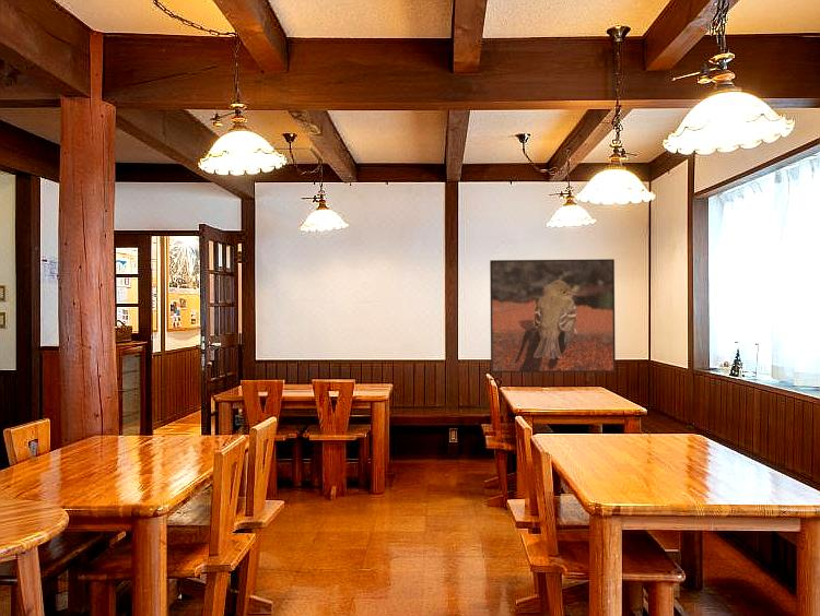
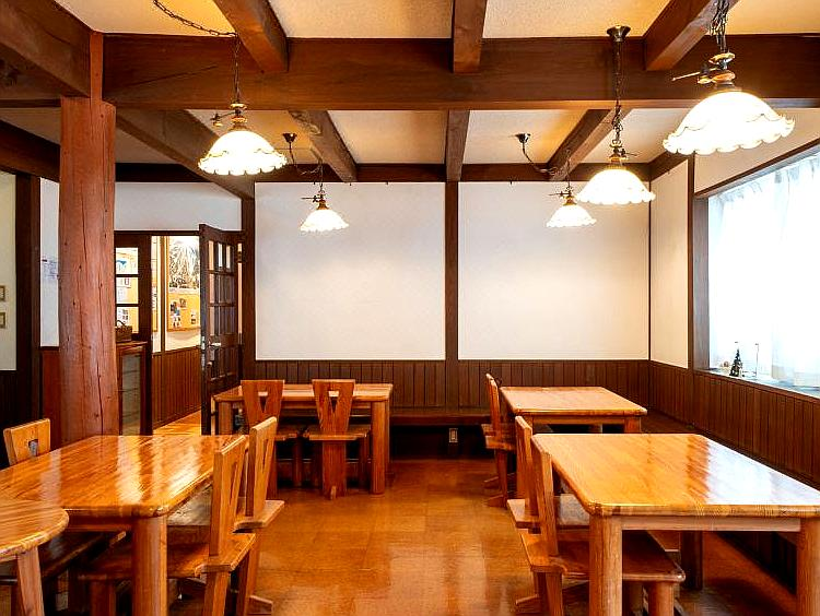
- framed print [489,258,617,374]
